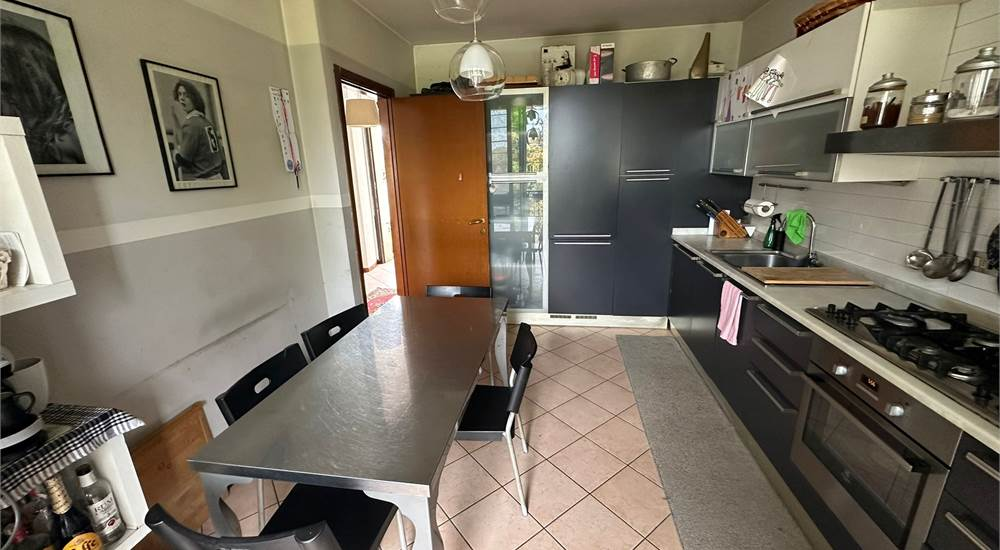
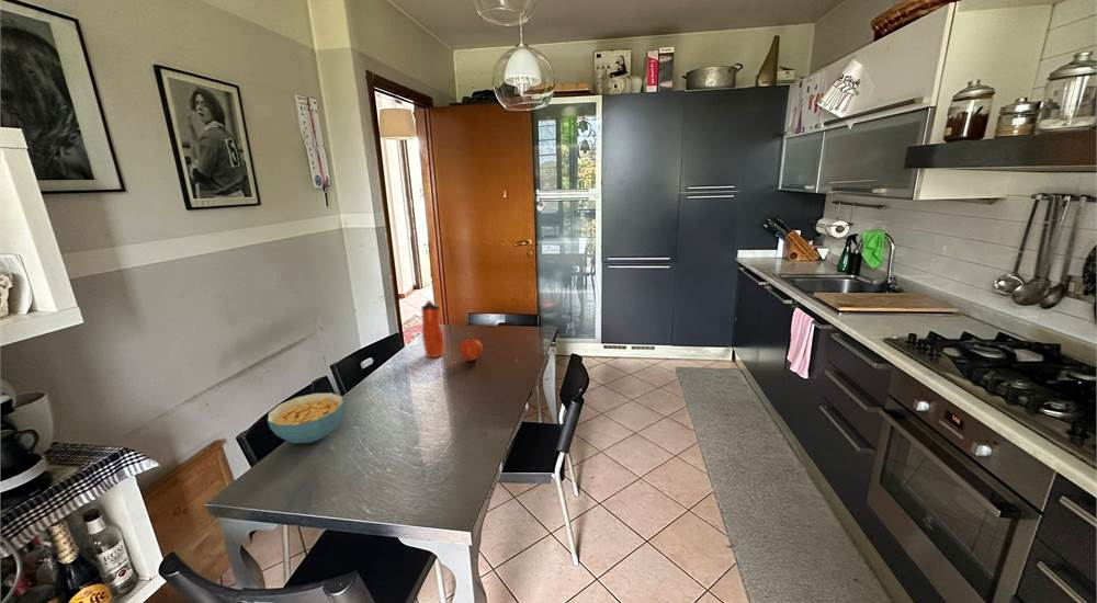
+ cereal bowl [267,391,344,444]
+ water bottle [420,299,445,359]
+ fruit [459,335,484,362]
